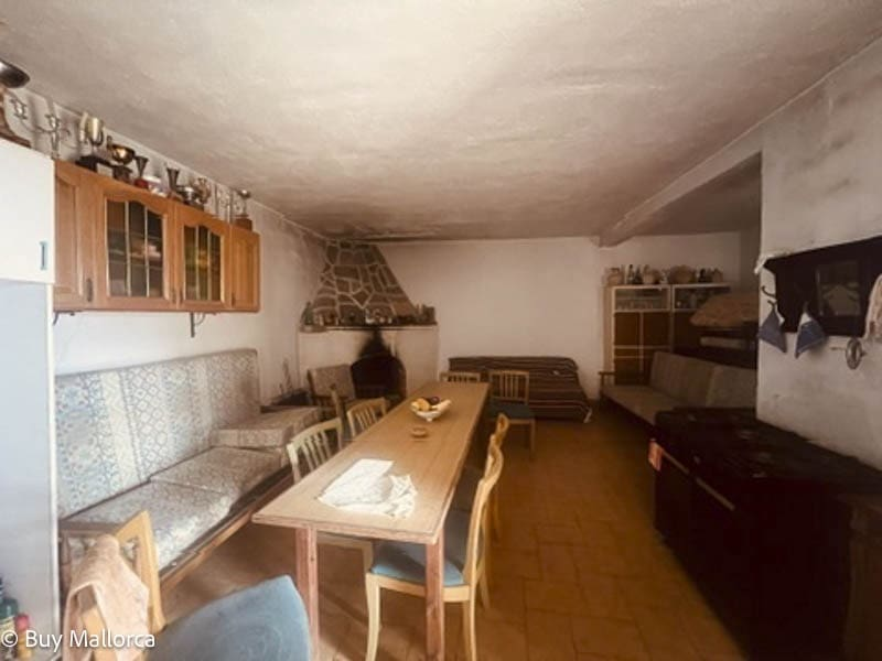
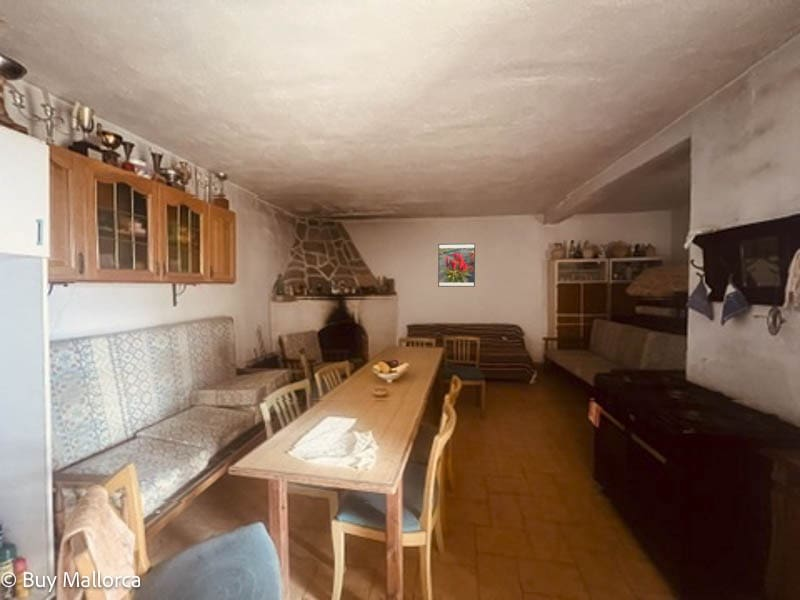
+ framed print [437,243,476,288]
